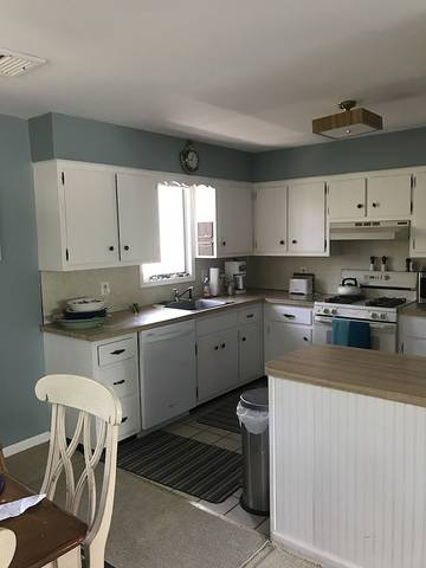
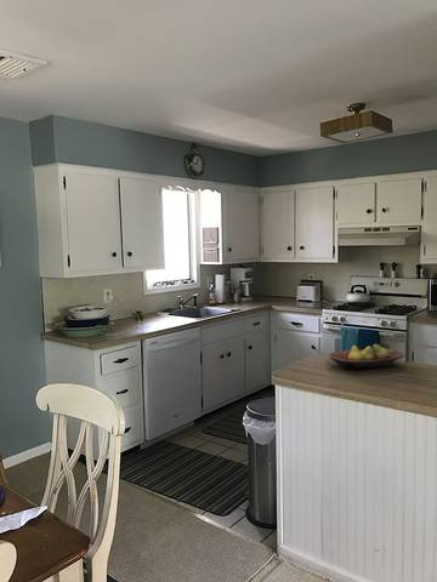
+ fruit bowl [328,343,405,371]
